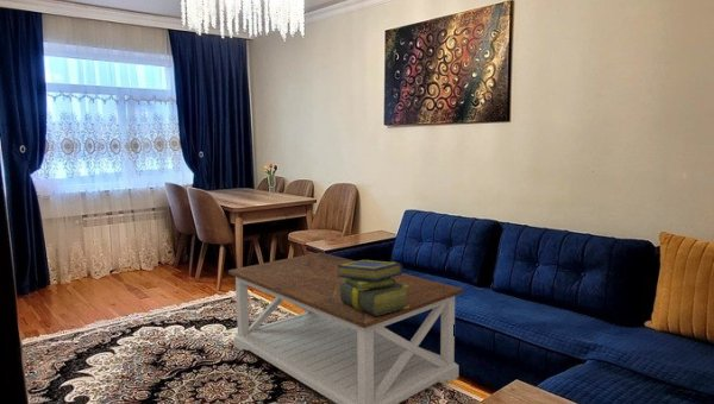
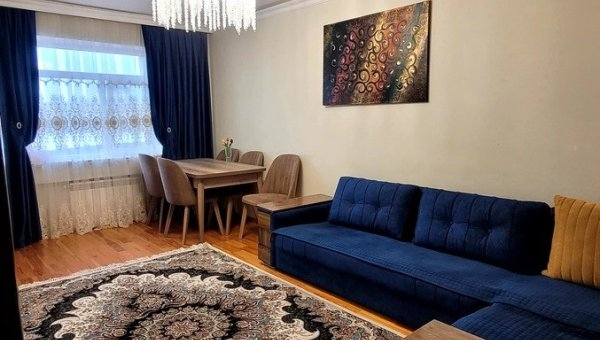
- stack of books [338,259,409,316]
- coffee table [227,251,464,404]
